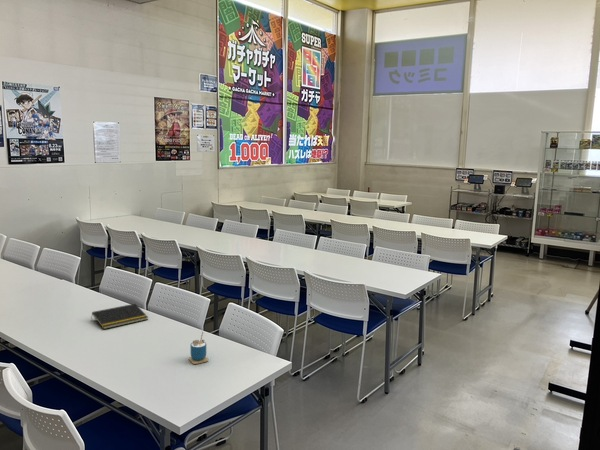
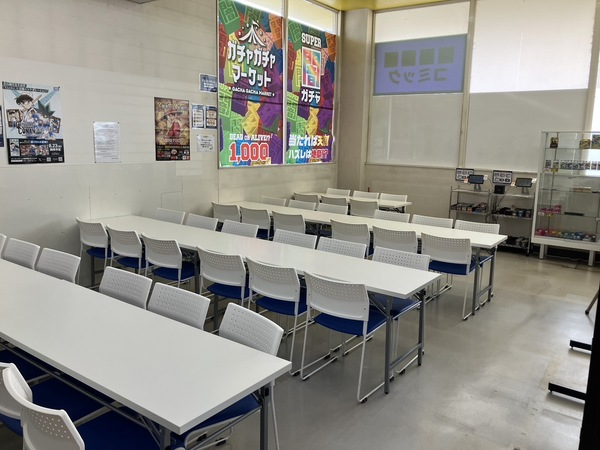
- notepad [90,303,149,330]
- cup [188,331,209,365]
